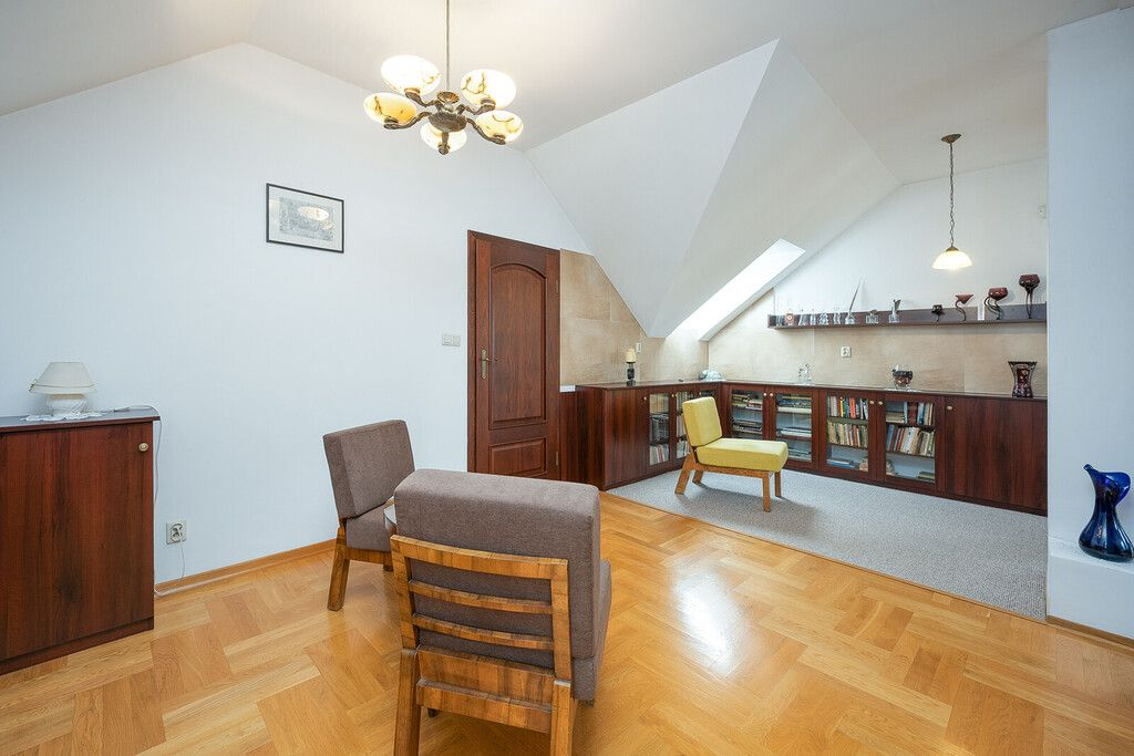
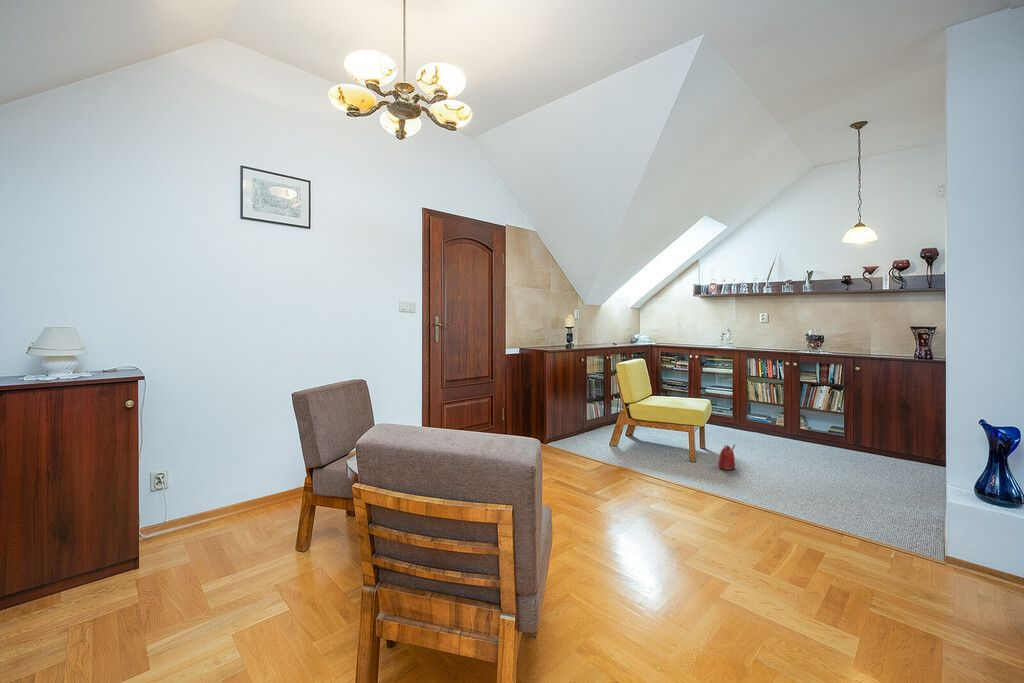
+ watering can [718,443,736,471]
